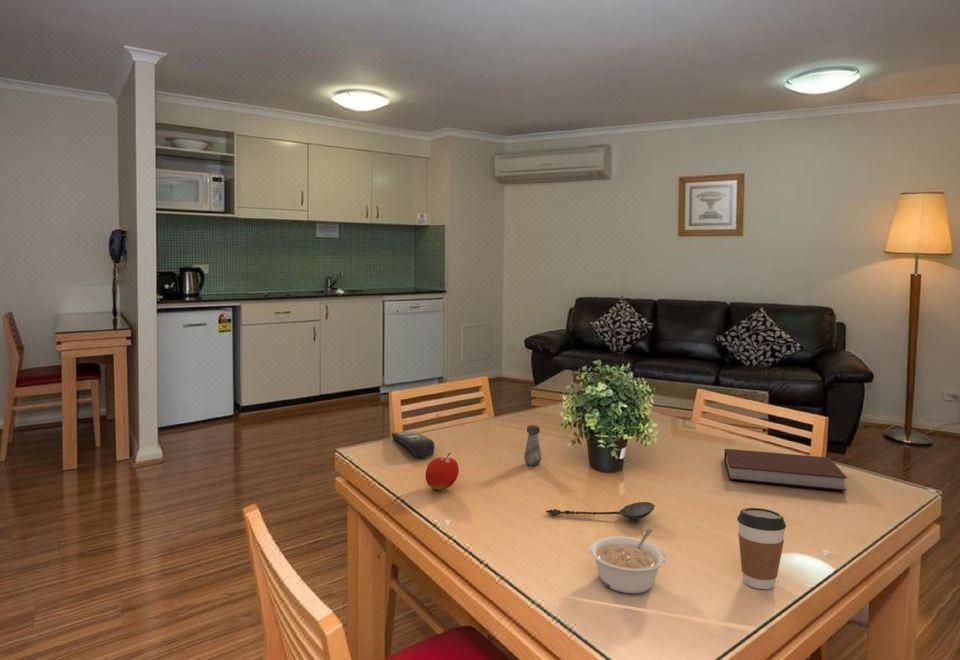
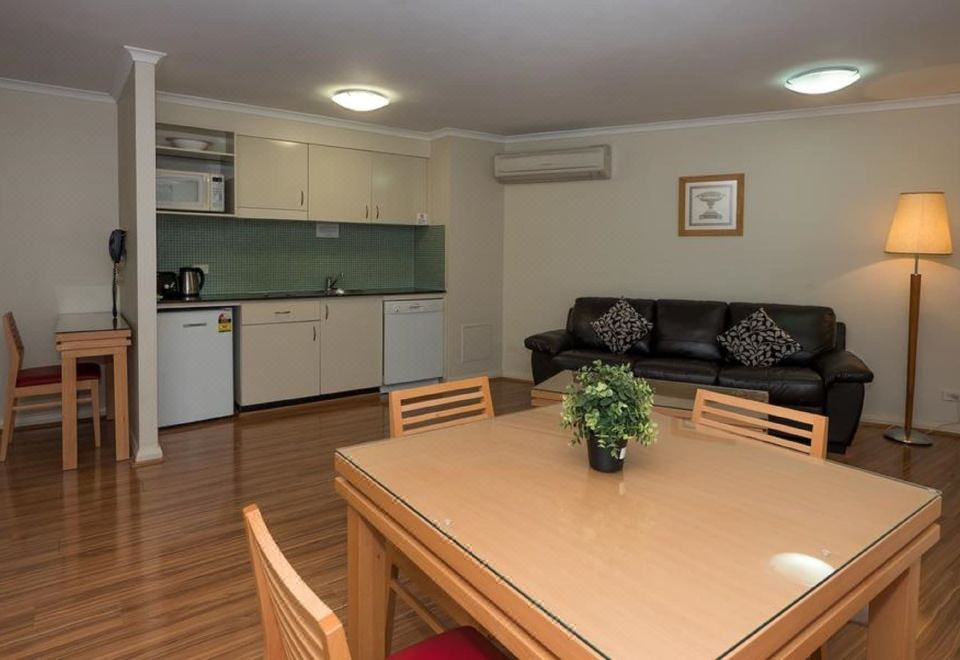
- coffee cup [736,507,787,590]
- fruit [425,452,460,491]
- salt shaker [523,424,543,467]
- remote control [391,430,435,458]
- spoon [545,501,656,520]
- legume [588,528,667,594]
- notebook [723,448,848,492]
